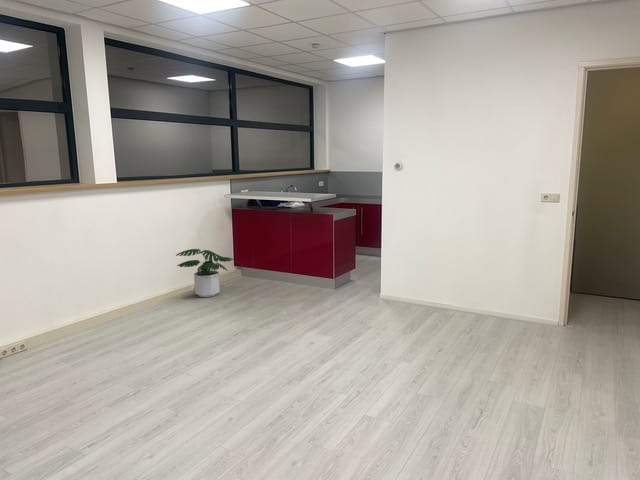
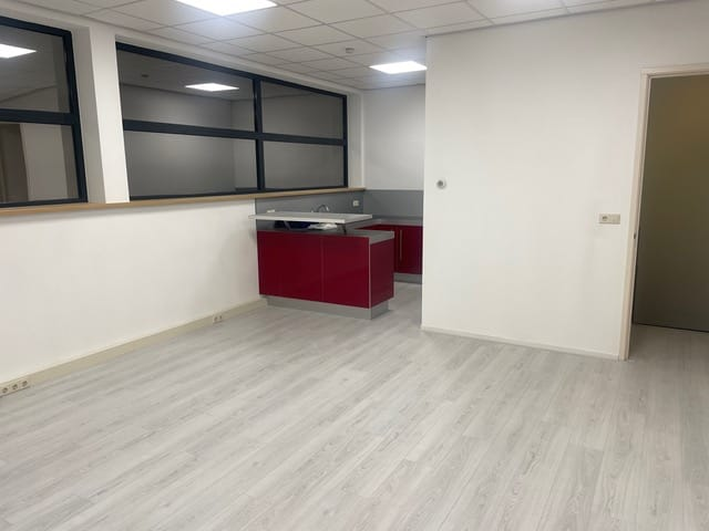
- potted plant [175,248,235,298]
